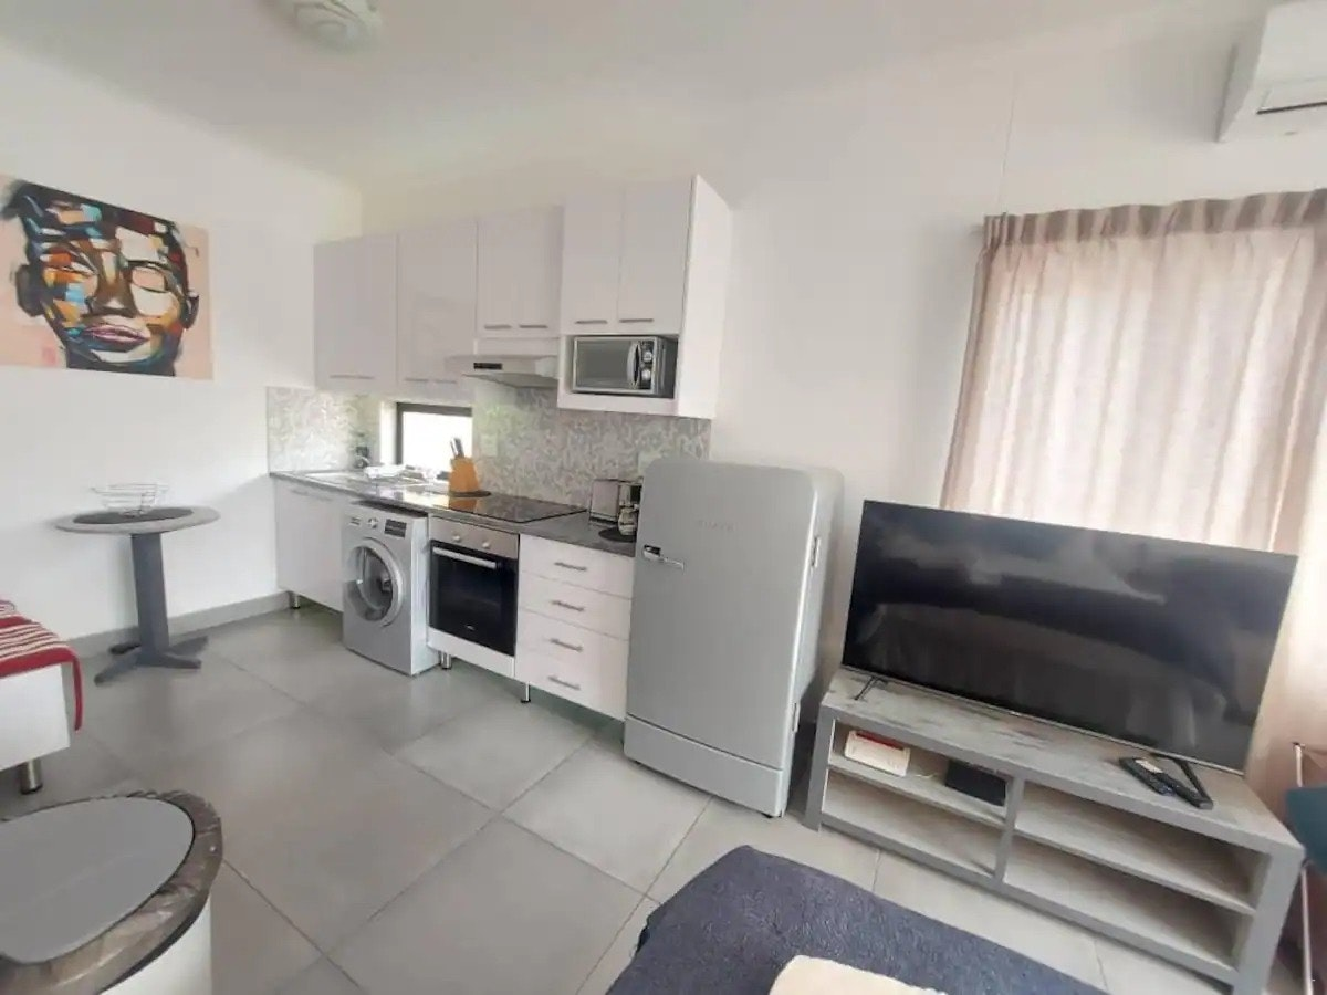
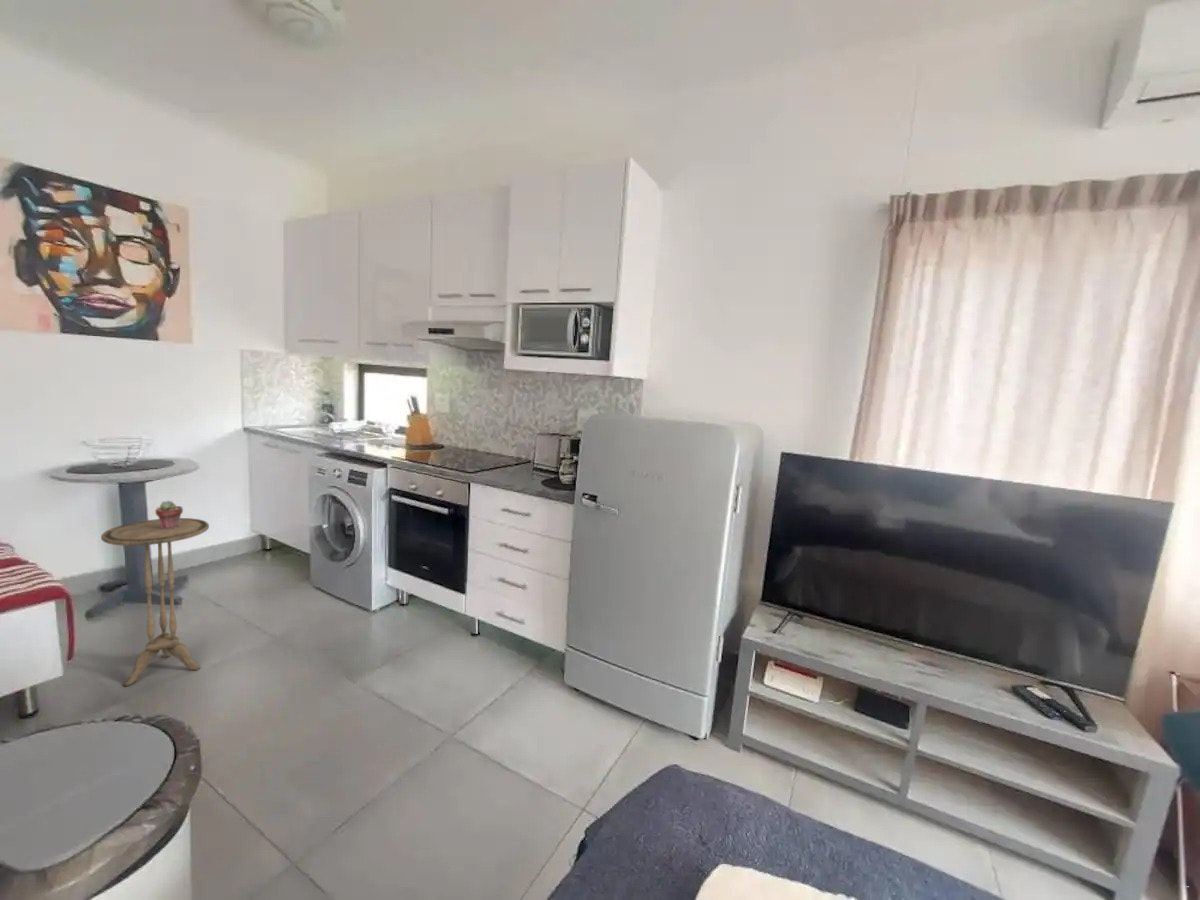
+ side table [100,517,210,688]
+ potted succulent [154,500,184,529]
